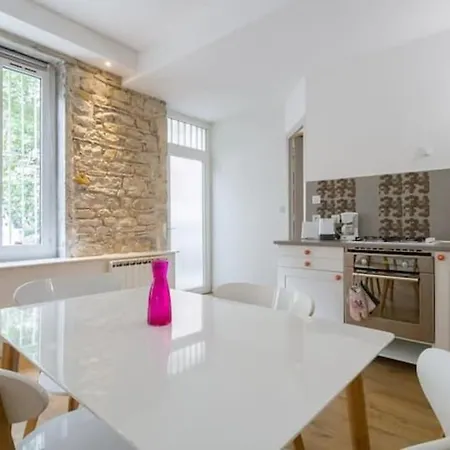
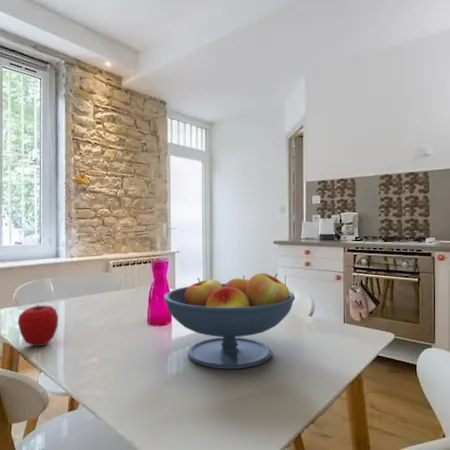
+ apple [17,304,59,347]
+ fruit bowl [163,272,296,370]
